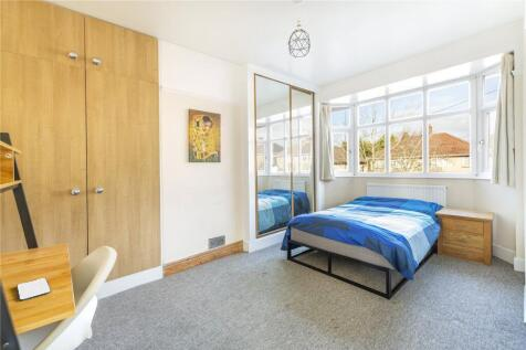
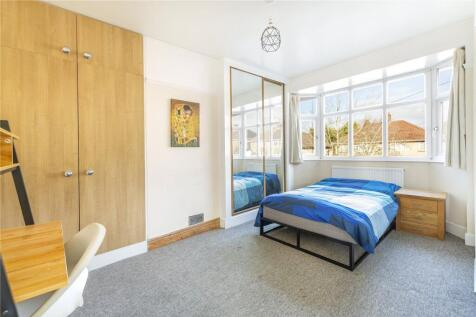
- smartphone [15,277,52,301]
